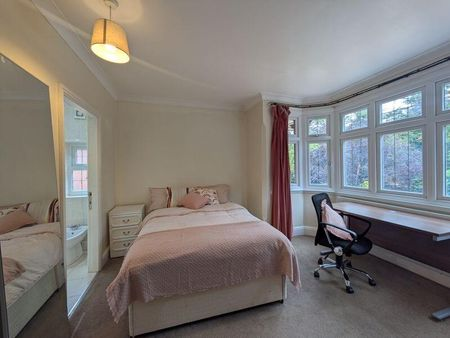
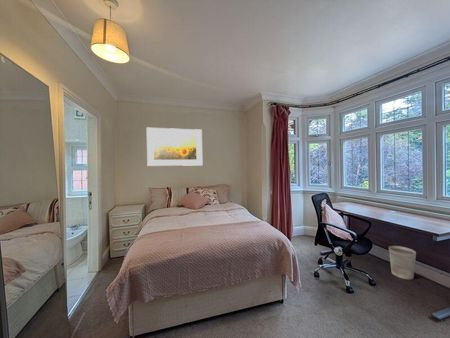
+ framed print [146,127,203,167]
+ wastebasket [388,245,417,280]
